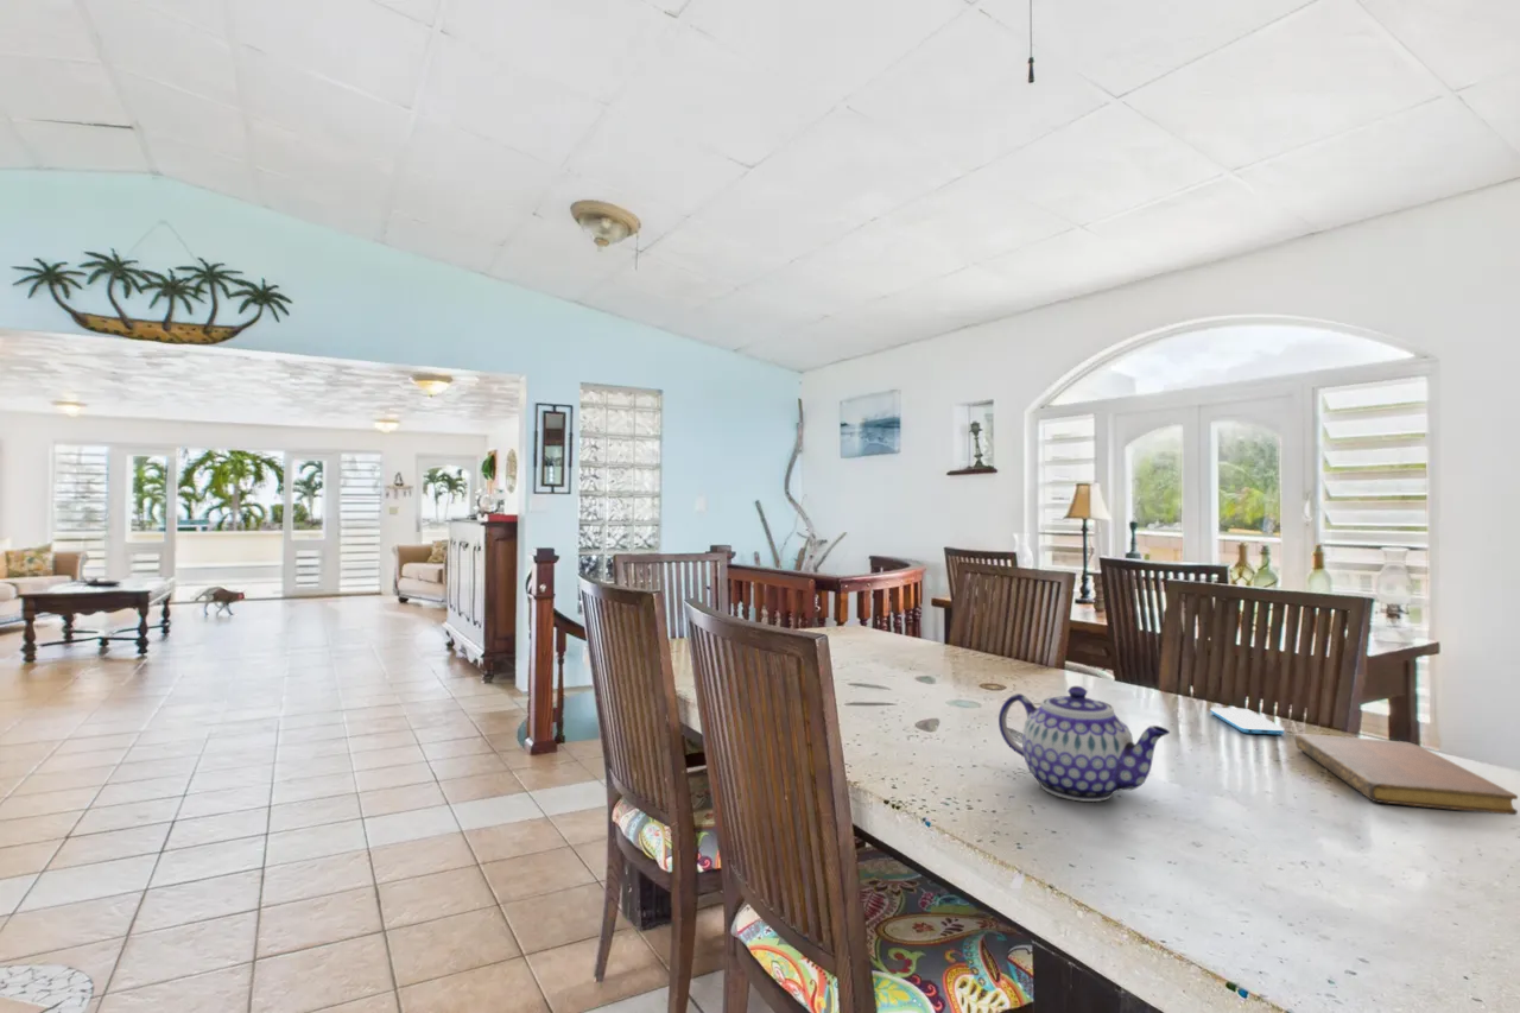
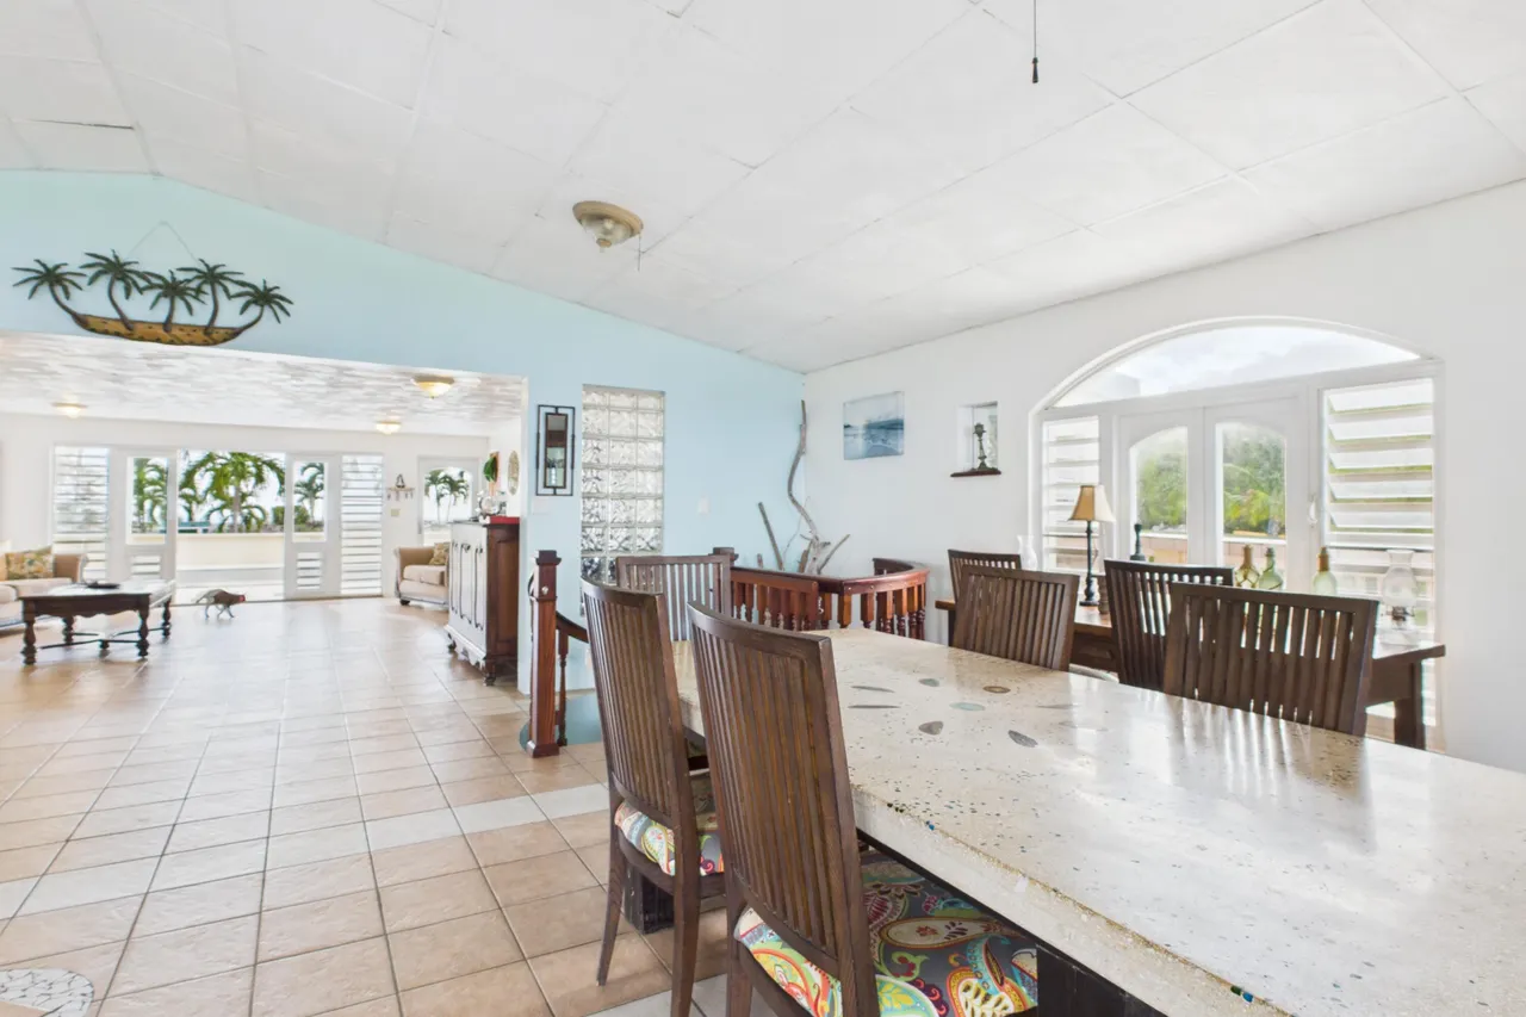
- notebook [1294,733,1519,816]
- smartphone [1209,707,1285,736]
- teapot [998,685,1171,803]
